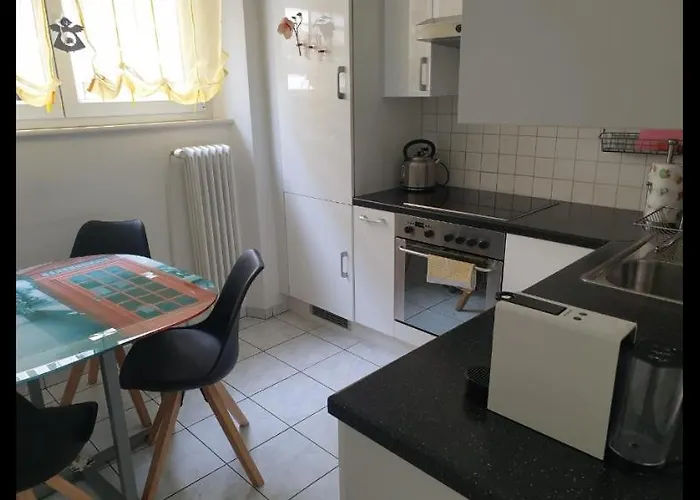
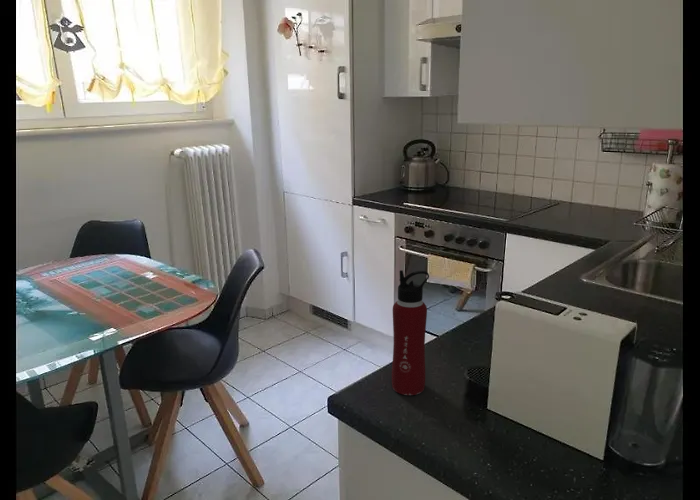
+ water bottle [391,269,430,396]
